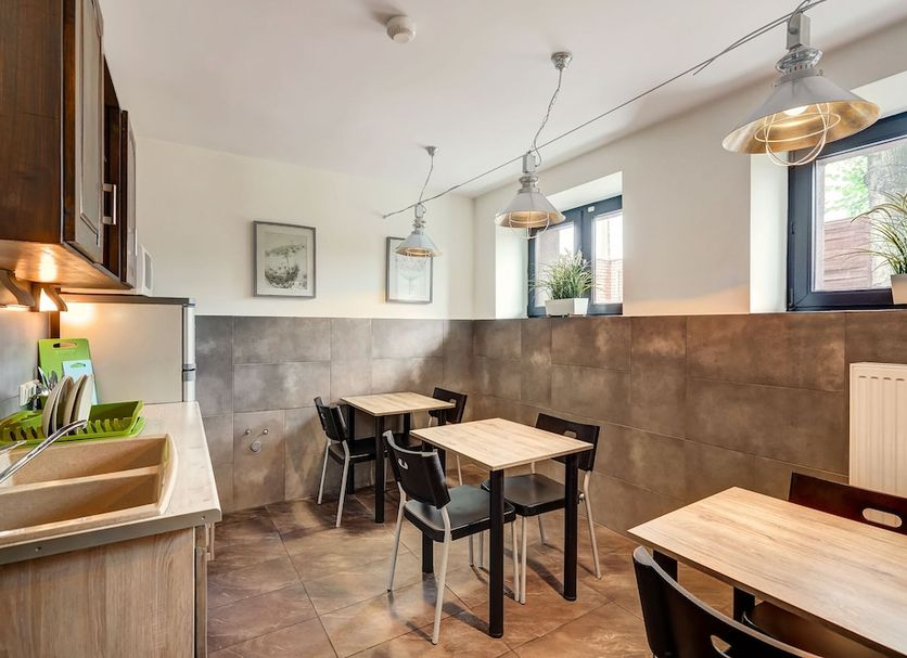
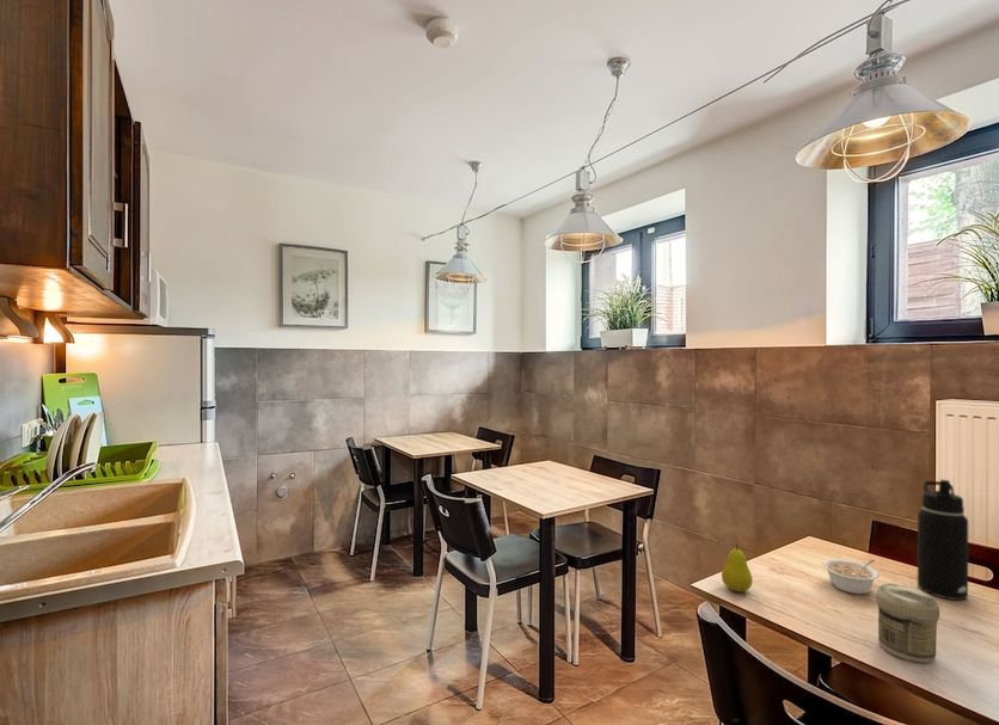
+ jar [875,583,940,664]
+ water bottle [917,479,969,601]
+ fruit [721,542,754,594]
+ legume [822,558,881,595]
